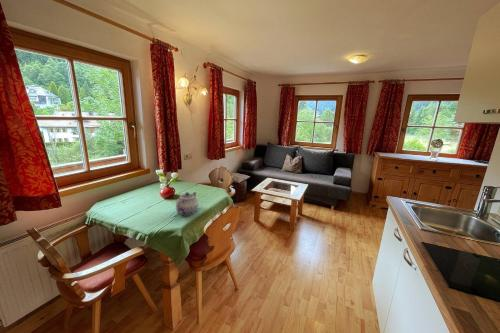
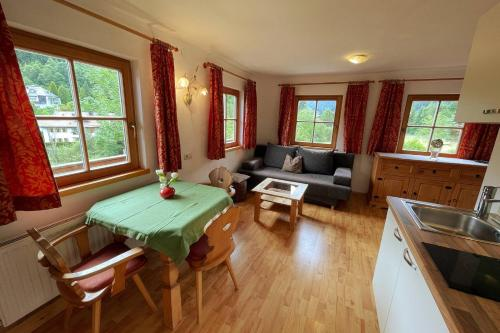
- teapot [175,191,199,216]
